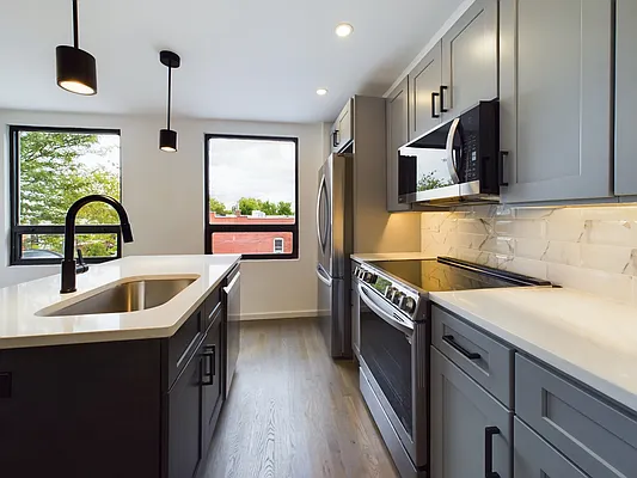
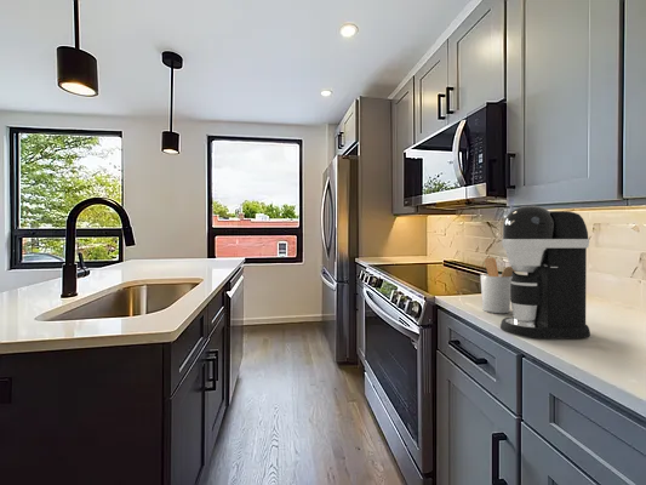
+ utensil holder [480,256,515,314]
+ coffee maker [499,205,591,340]
